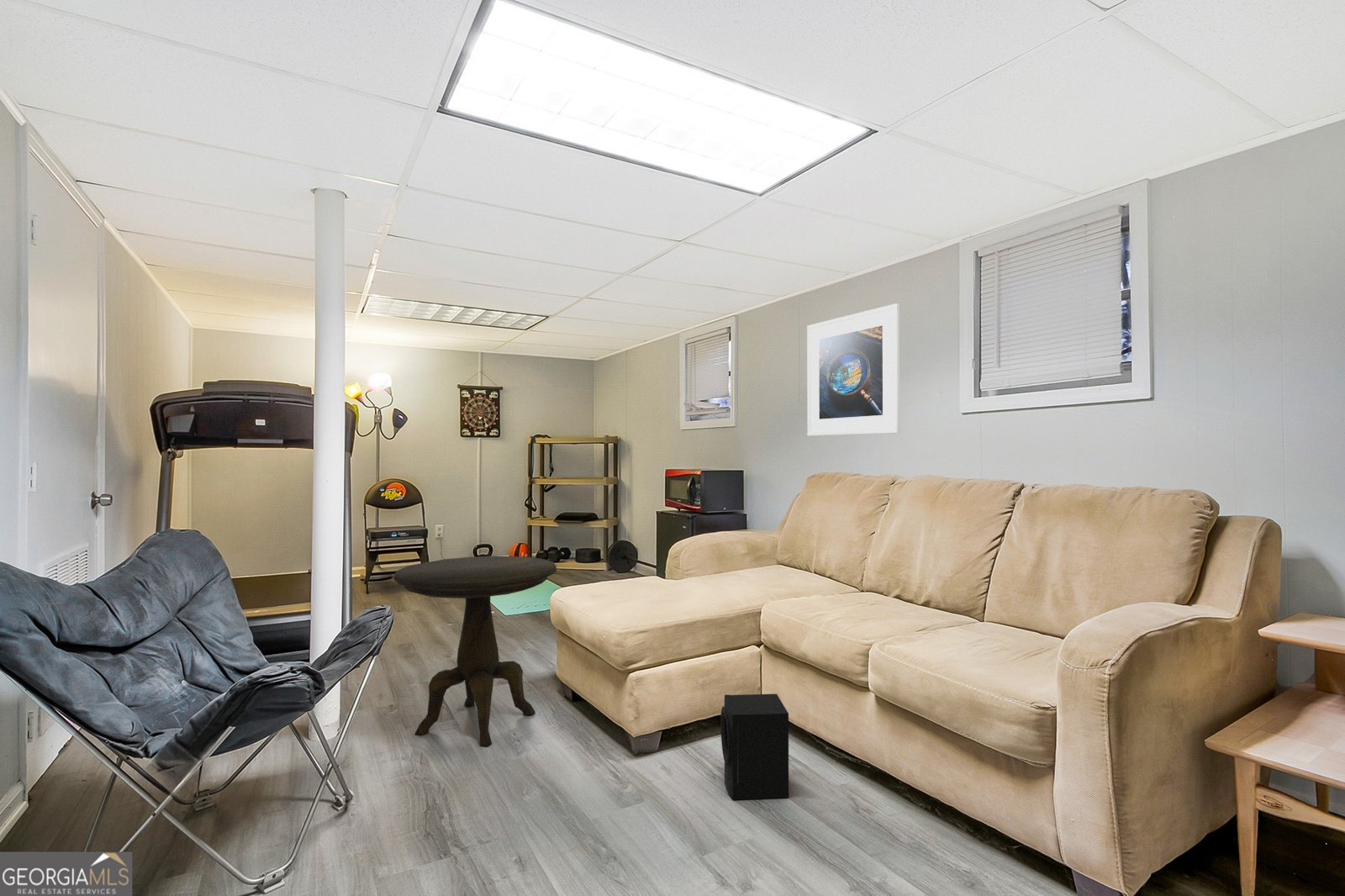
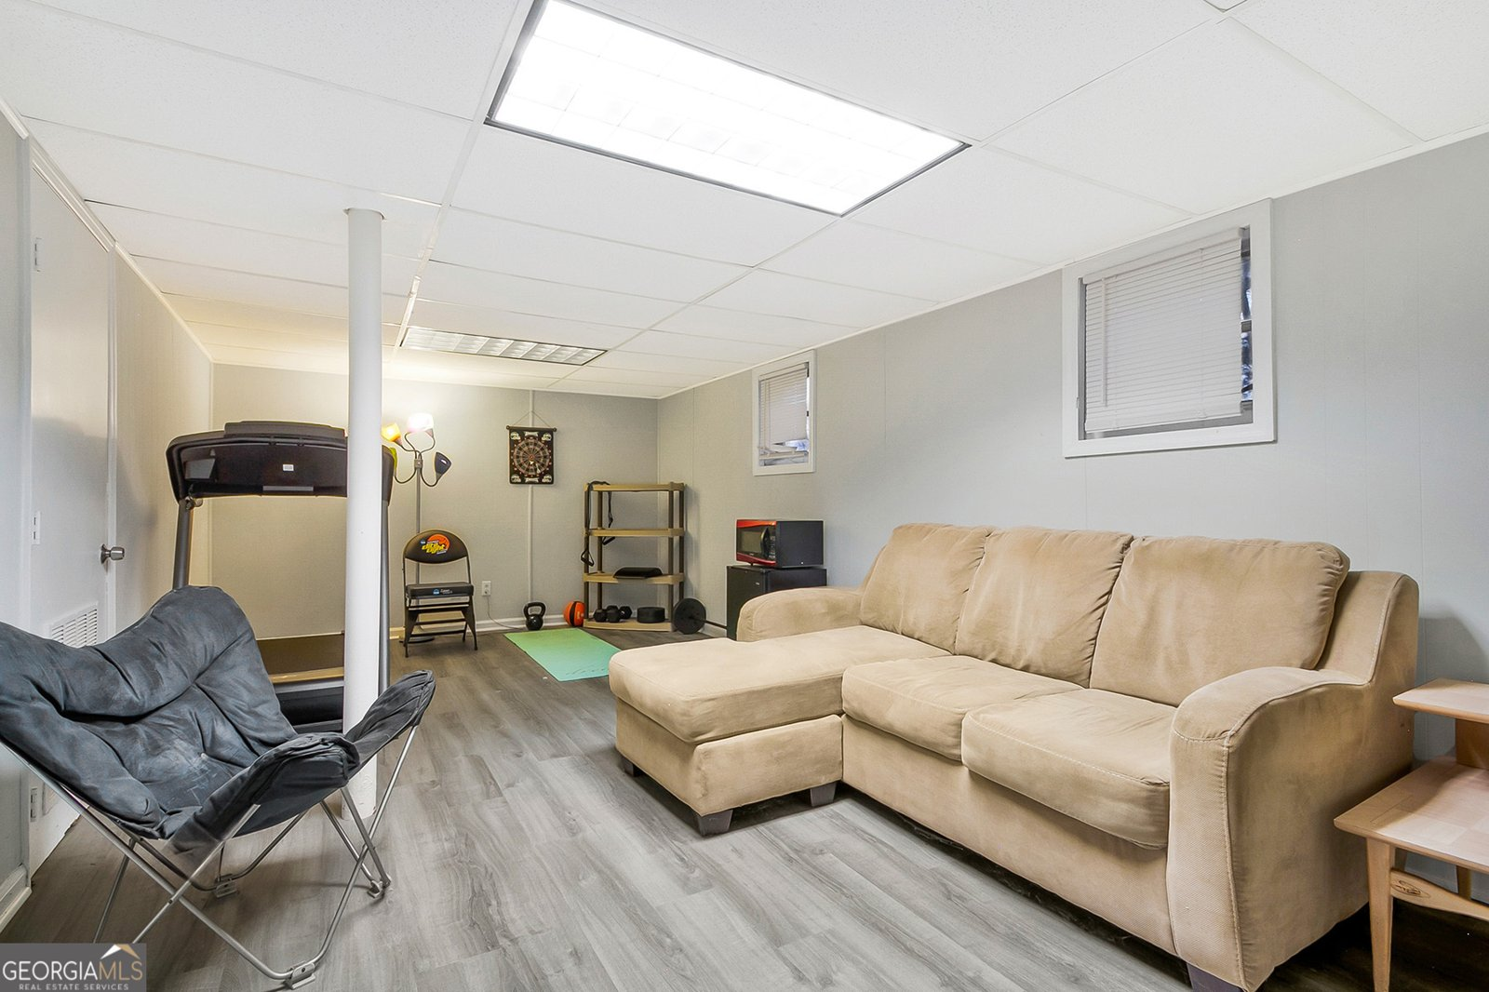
- pedestal table [393,555,557,748]
- speaker [720,693,789,801]
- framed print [806,303,900,437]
